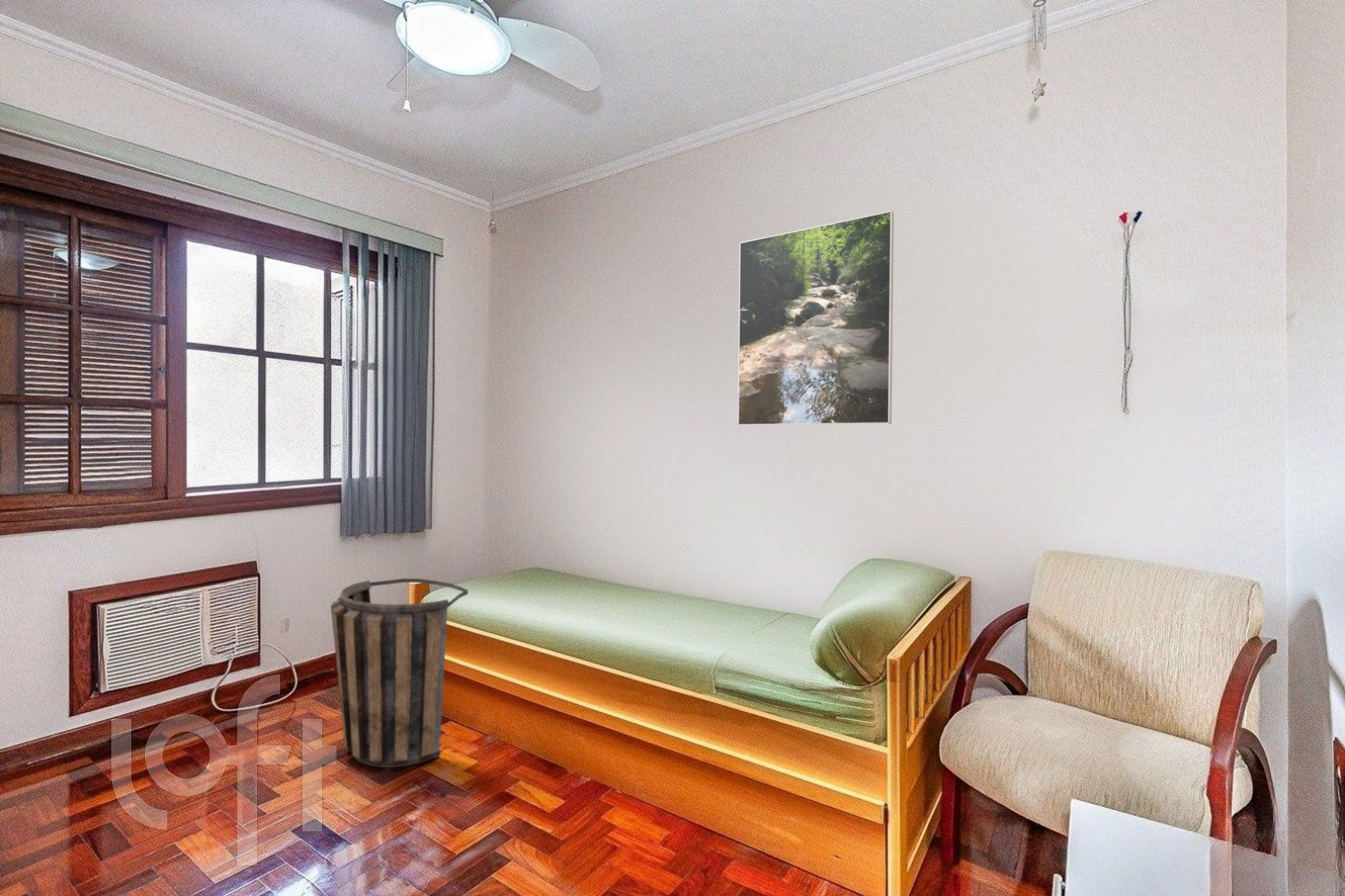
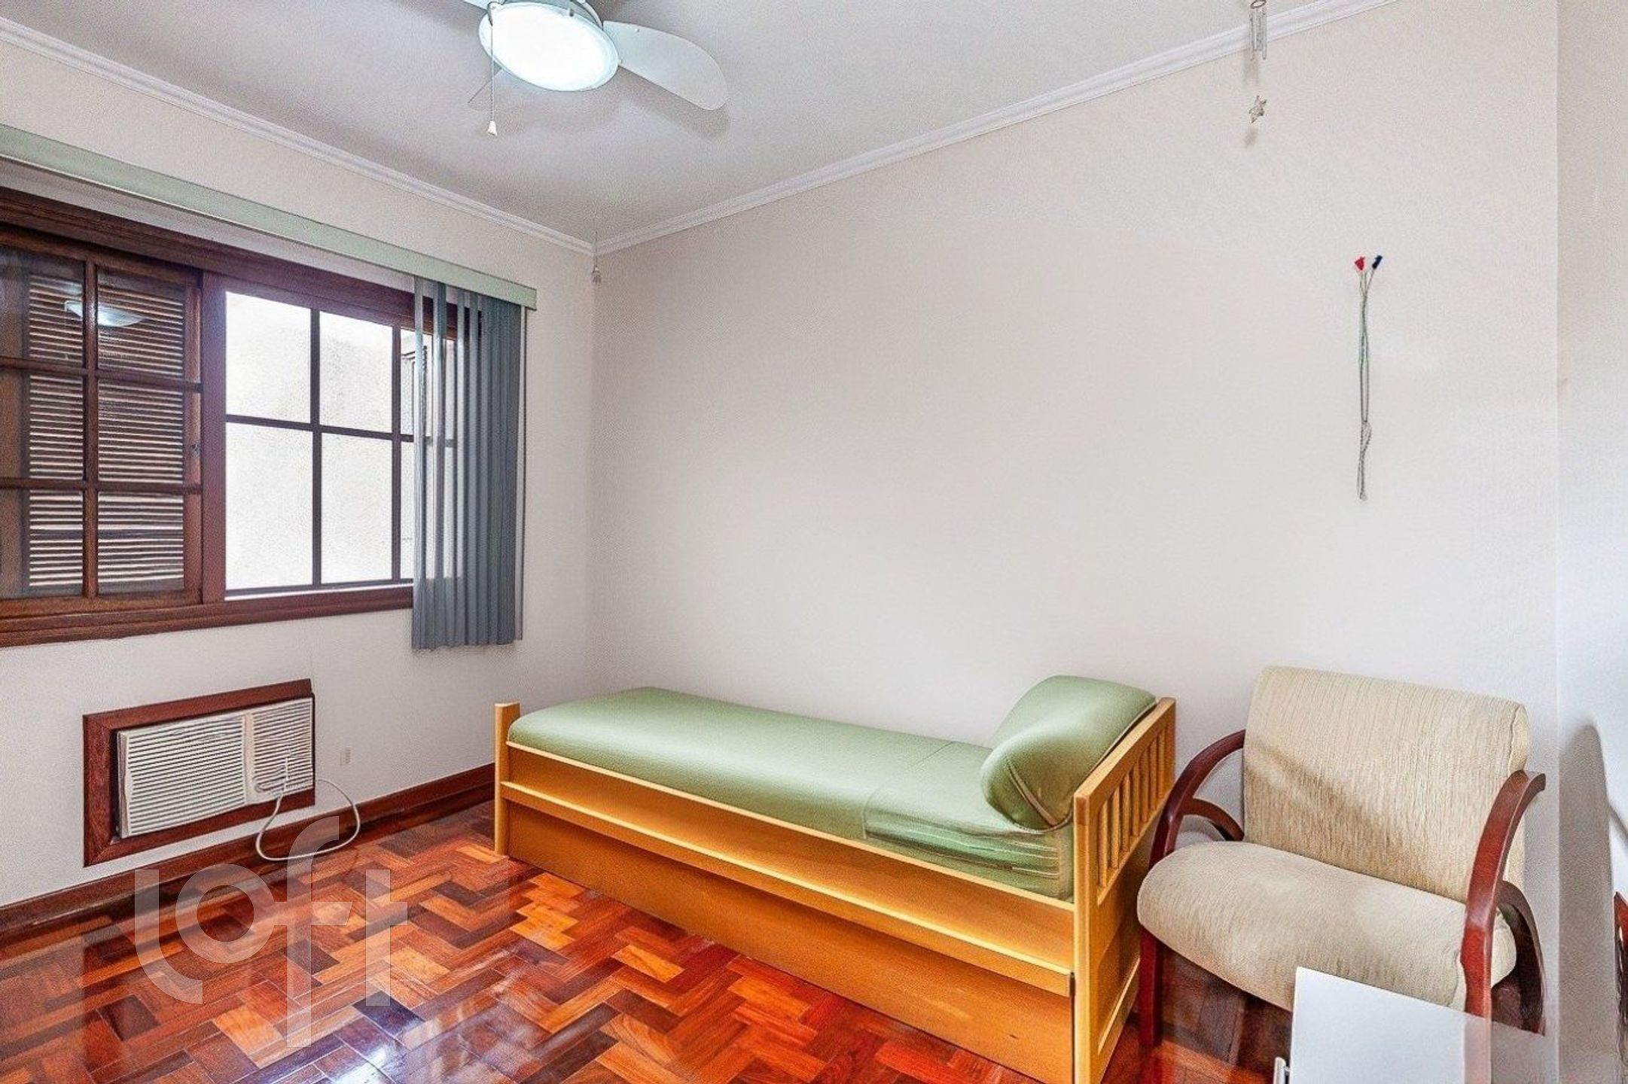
- basket [330,578,468,768]
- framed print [737,210,895,426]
